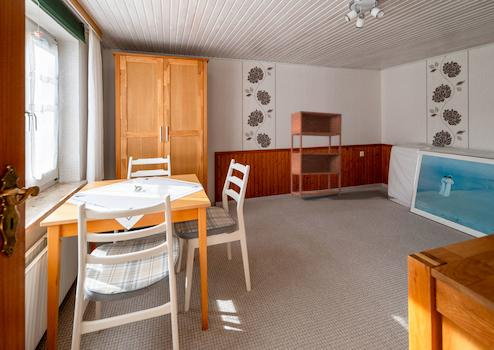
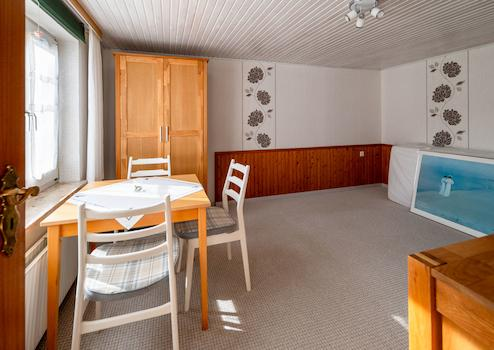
- bookshelf [290,110,343,199]
